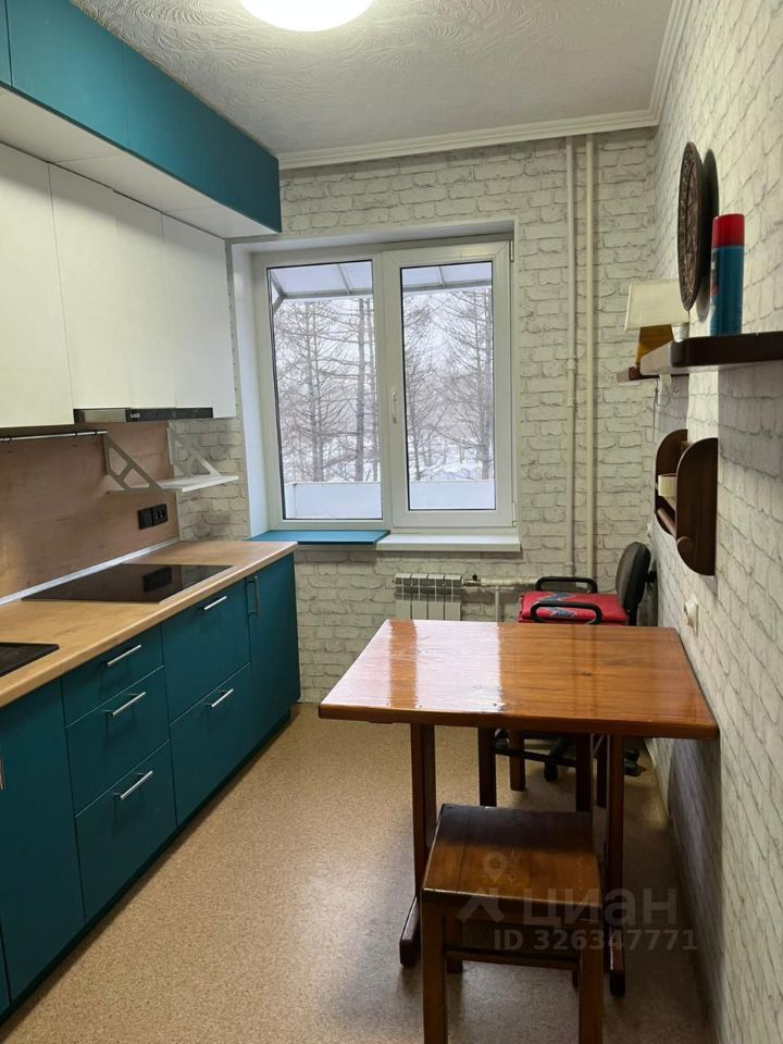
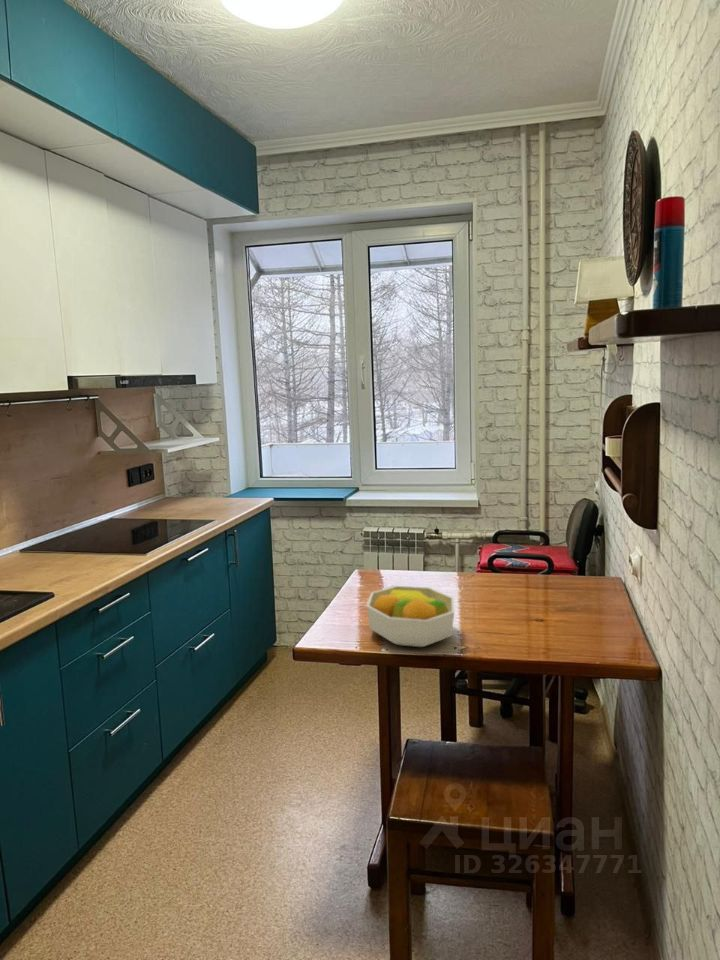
+ fruit bowl [366,585,455,648]
